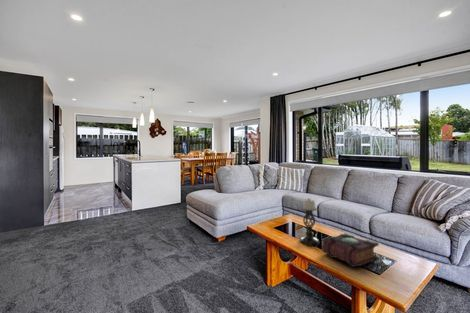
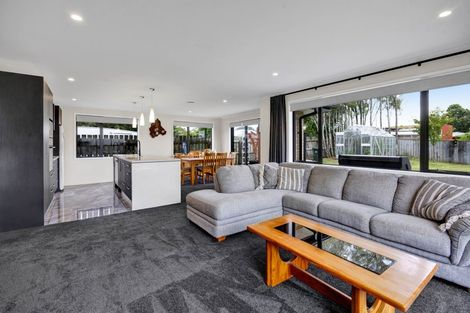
- book [321,232,380,268]
- candle holder [299,198,320,247]
